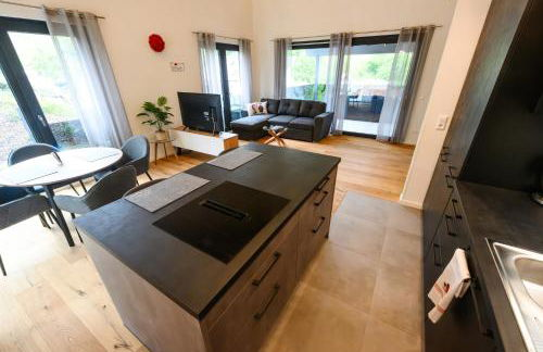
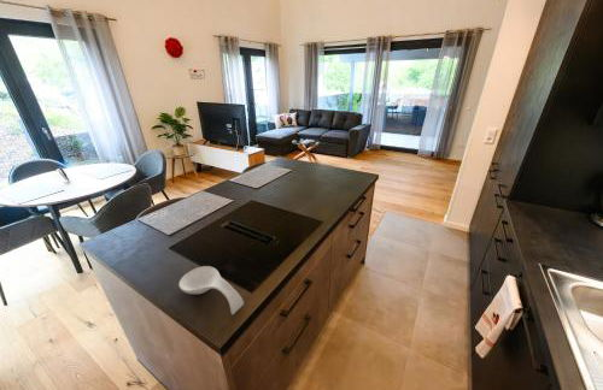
+ spoon rest [177,265,245,315]
